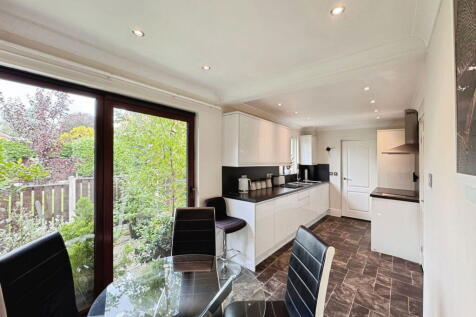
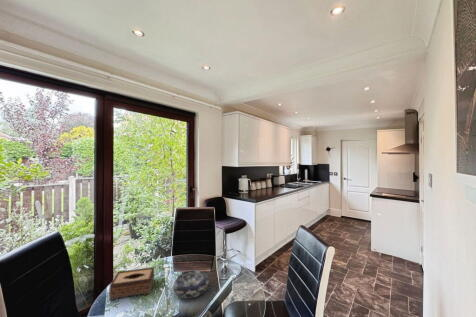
+ tissue box [108,266,155,301]
+ decorative bowl [173,269,210,299]
